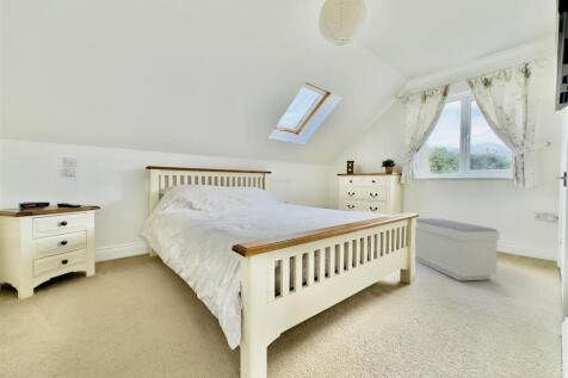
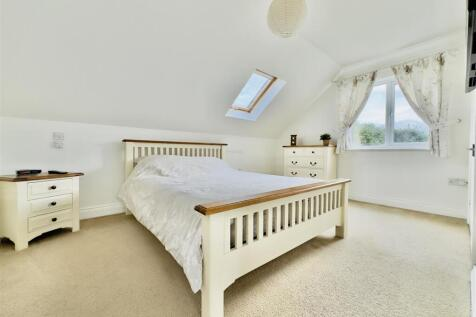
- bench [414,217,501,281]
